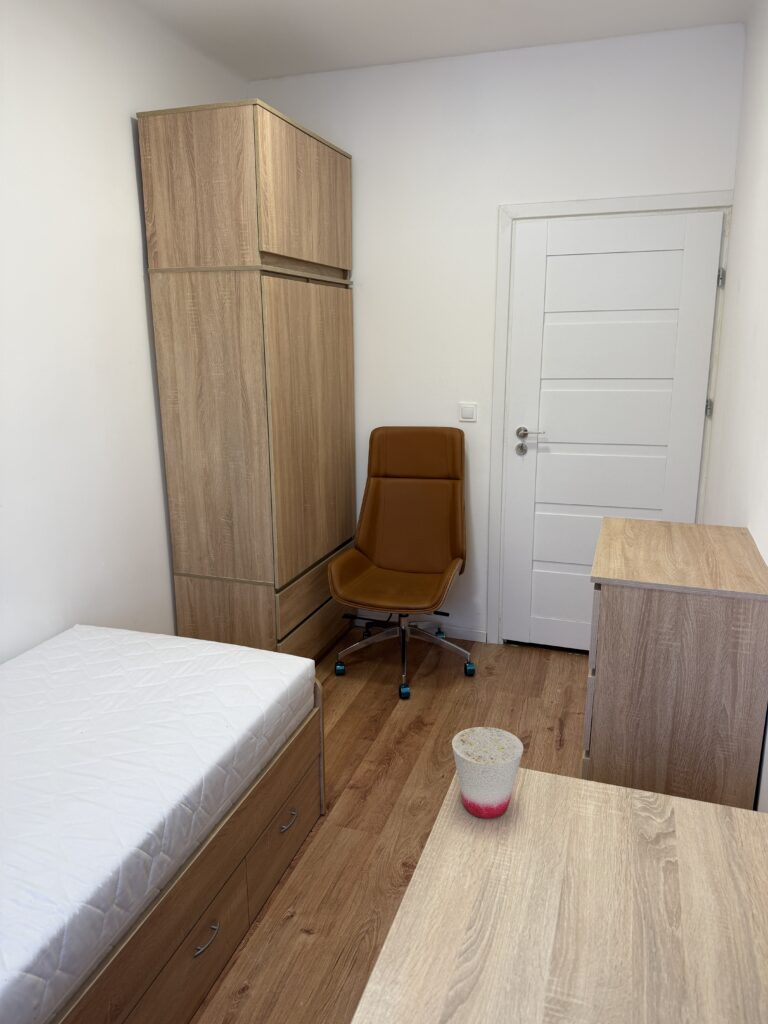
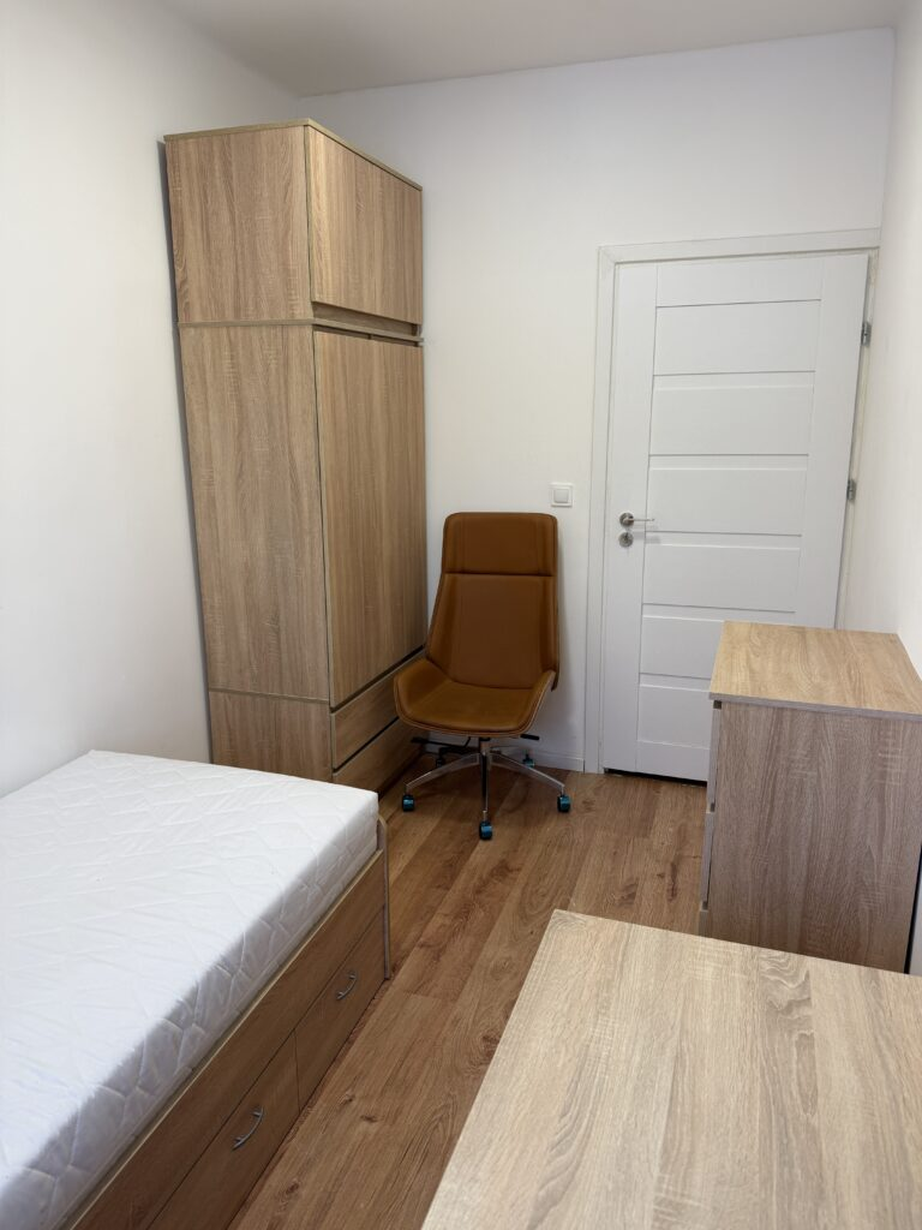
- cup [451,726,524,820]
